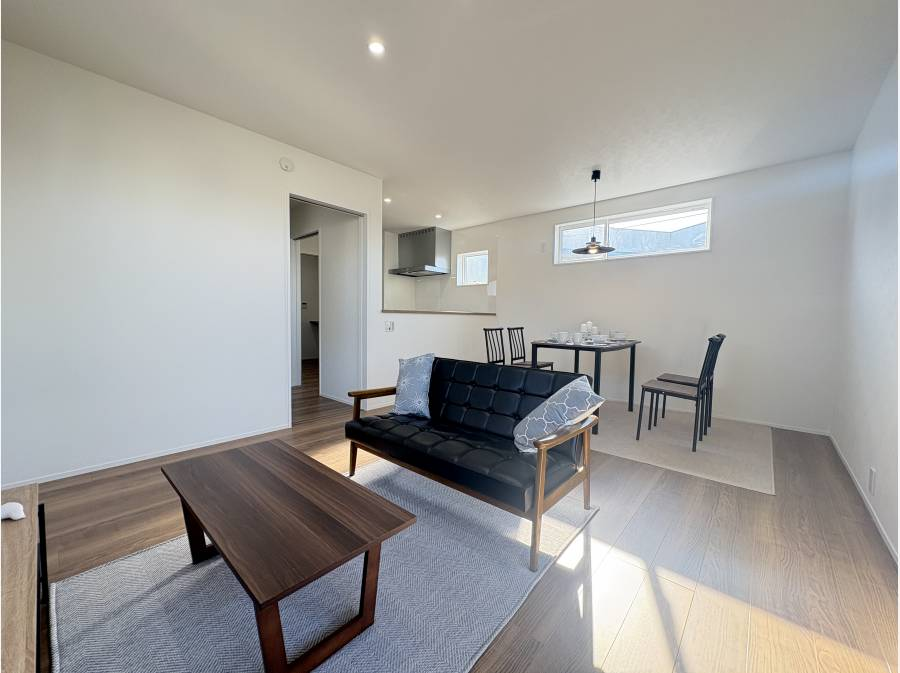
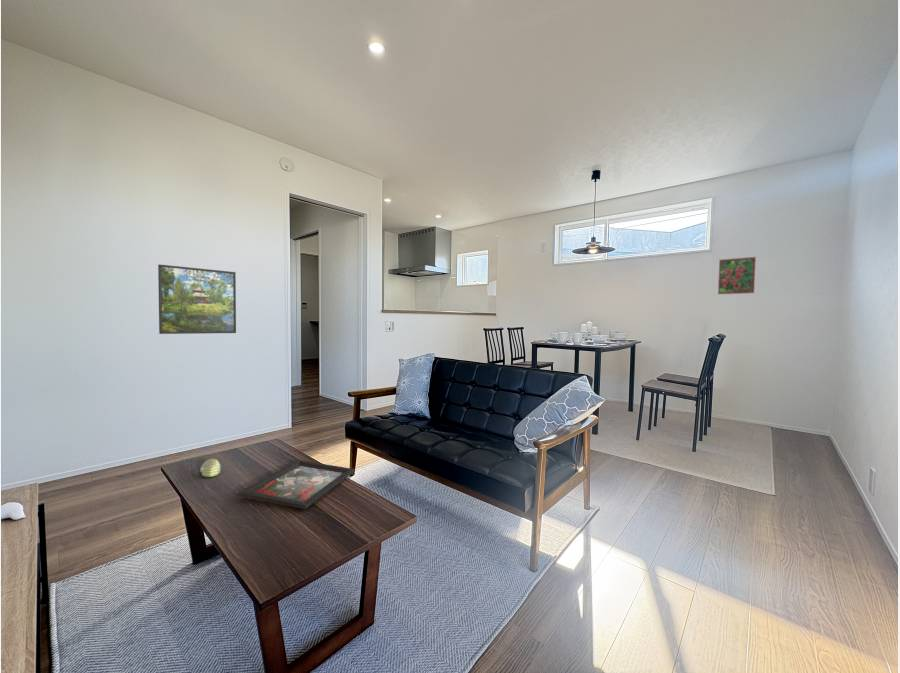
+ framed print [717,256,757,296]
+ decorative tray [238,459,356,510]
+ decorative egg [199,458,222,478]
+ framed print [157,263,237,335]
